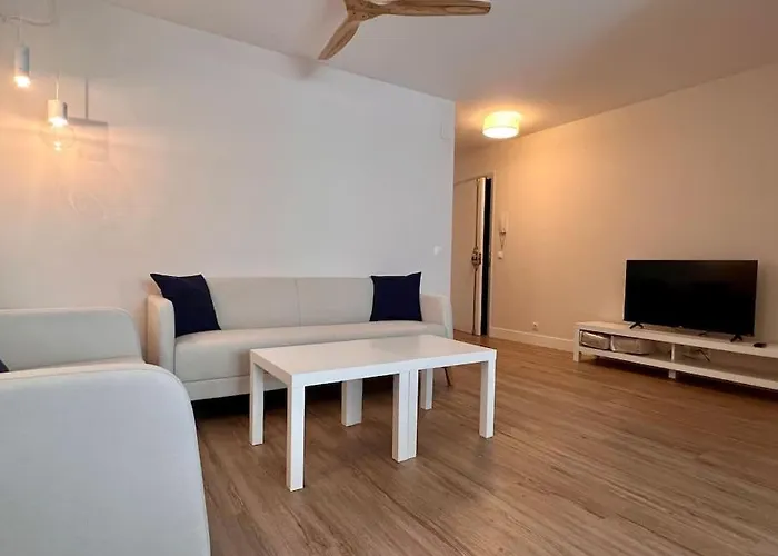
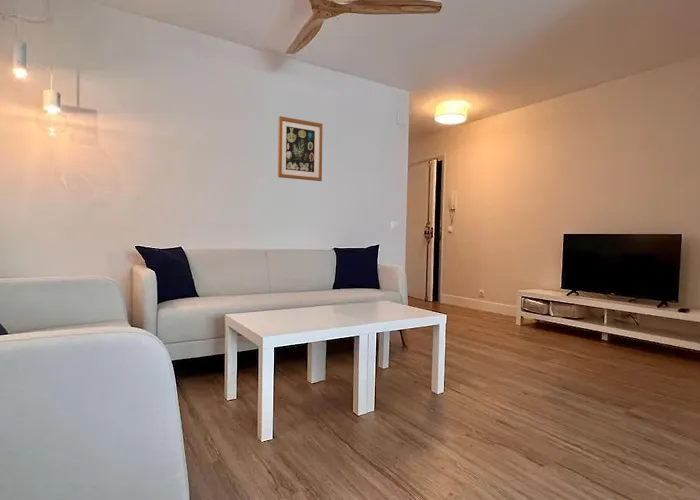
+ wall art [277,115,324,182]
